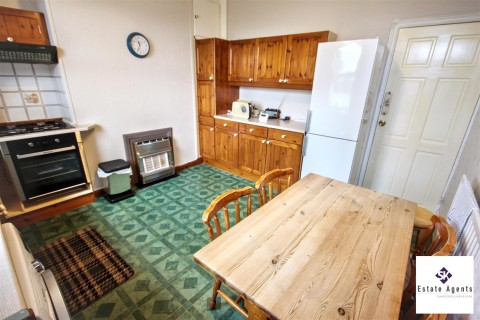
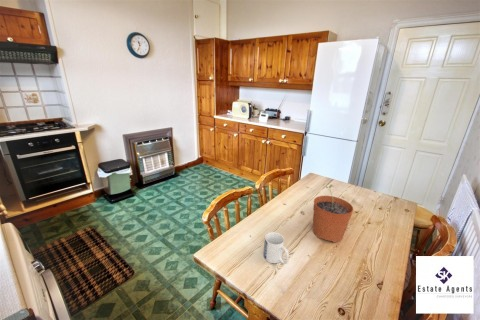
+ mug [263,231,290,265]
+ plant pot [312,185,354,243]
